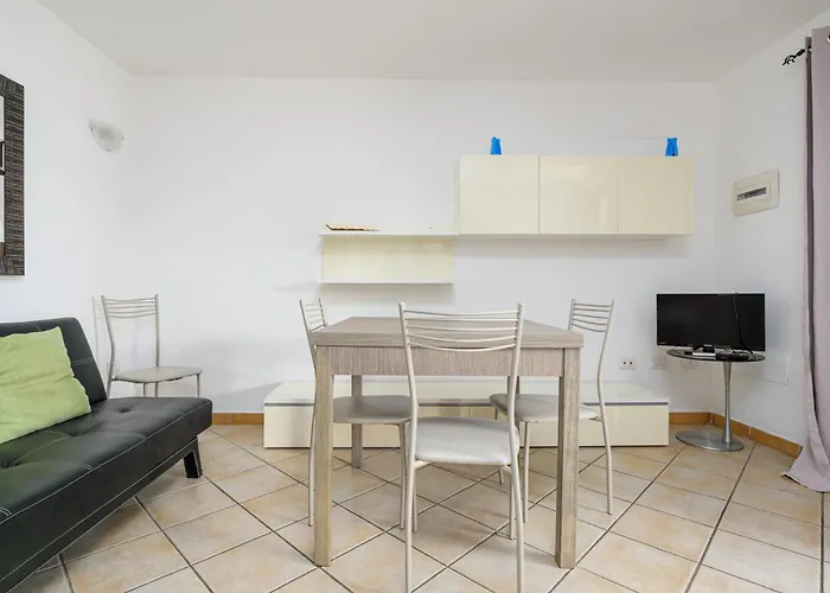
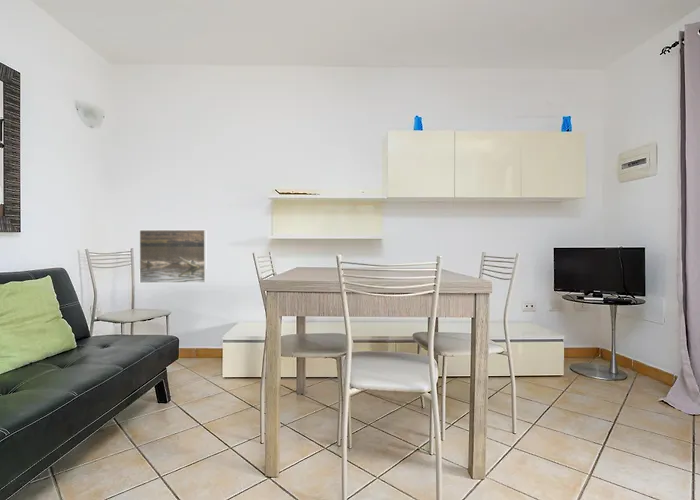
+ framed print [138,229,208,284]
